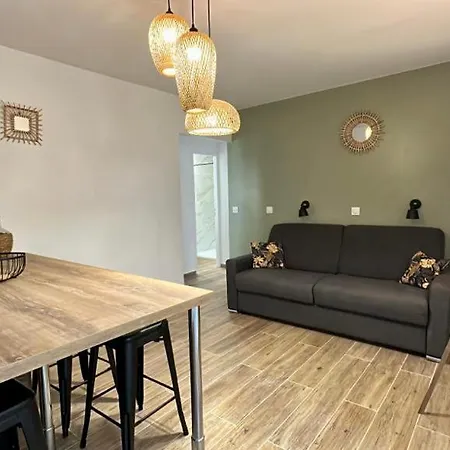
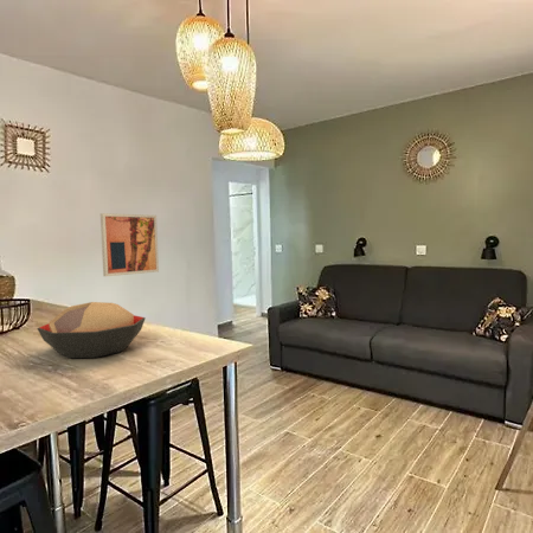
+ decorative bowl [37,301,147,359]
+ wall art [99,212,160,277]
